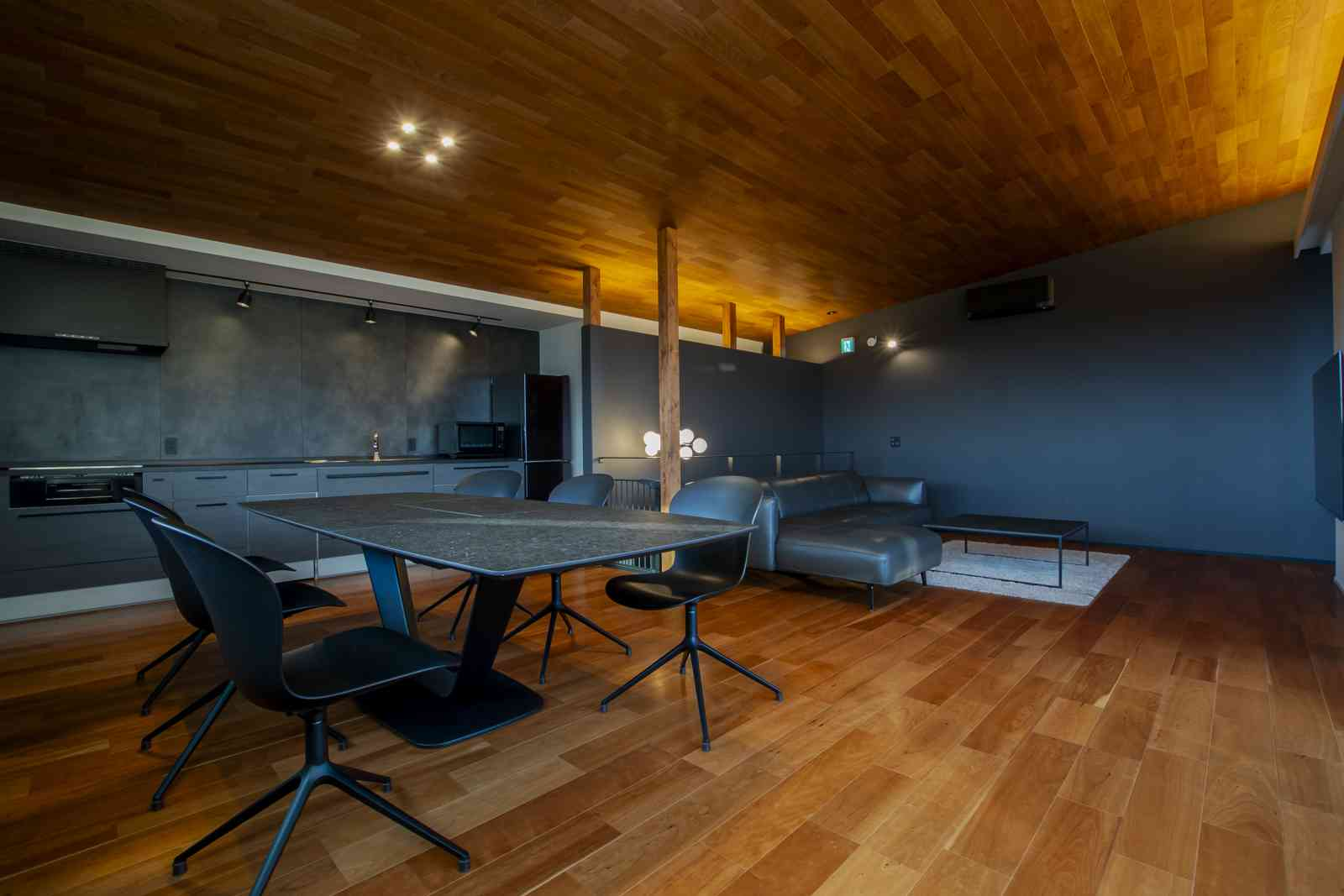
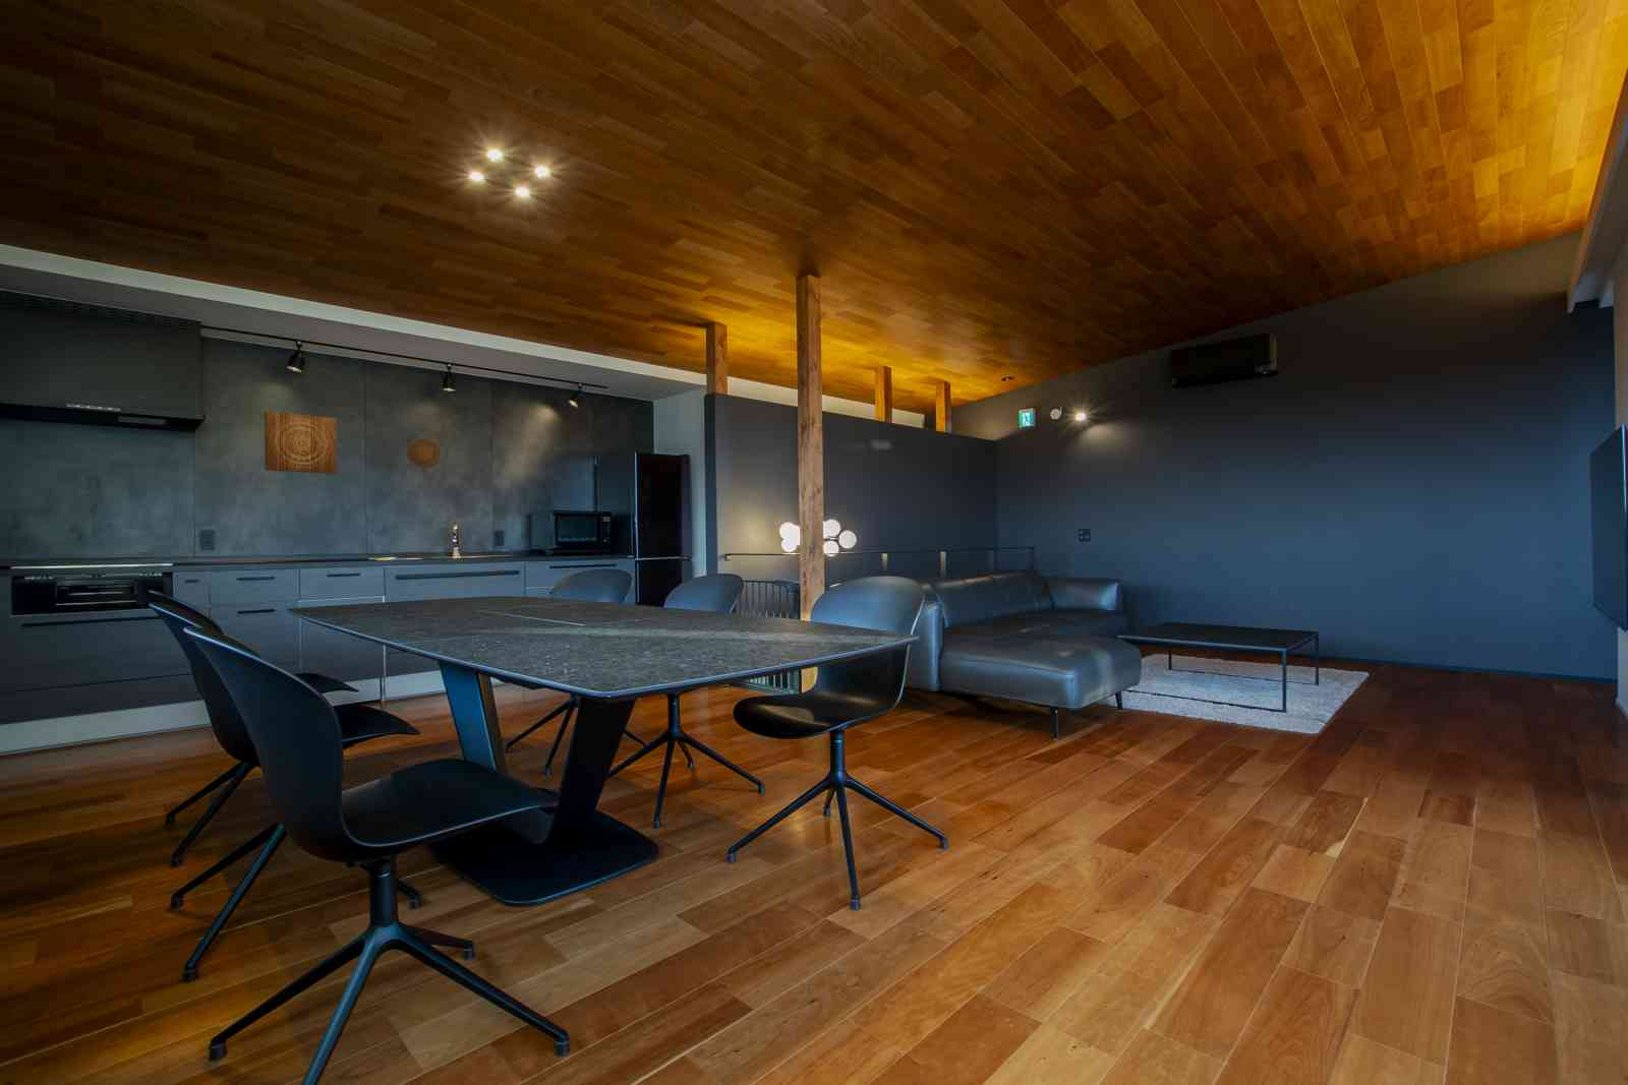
+ wall art [264,411,337,475]
+ decorative plate [406,436,442,470]
